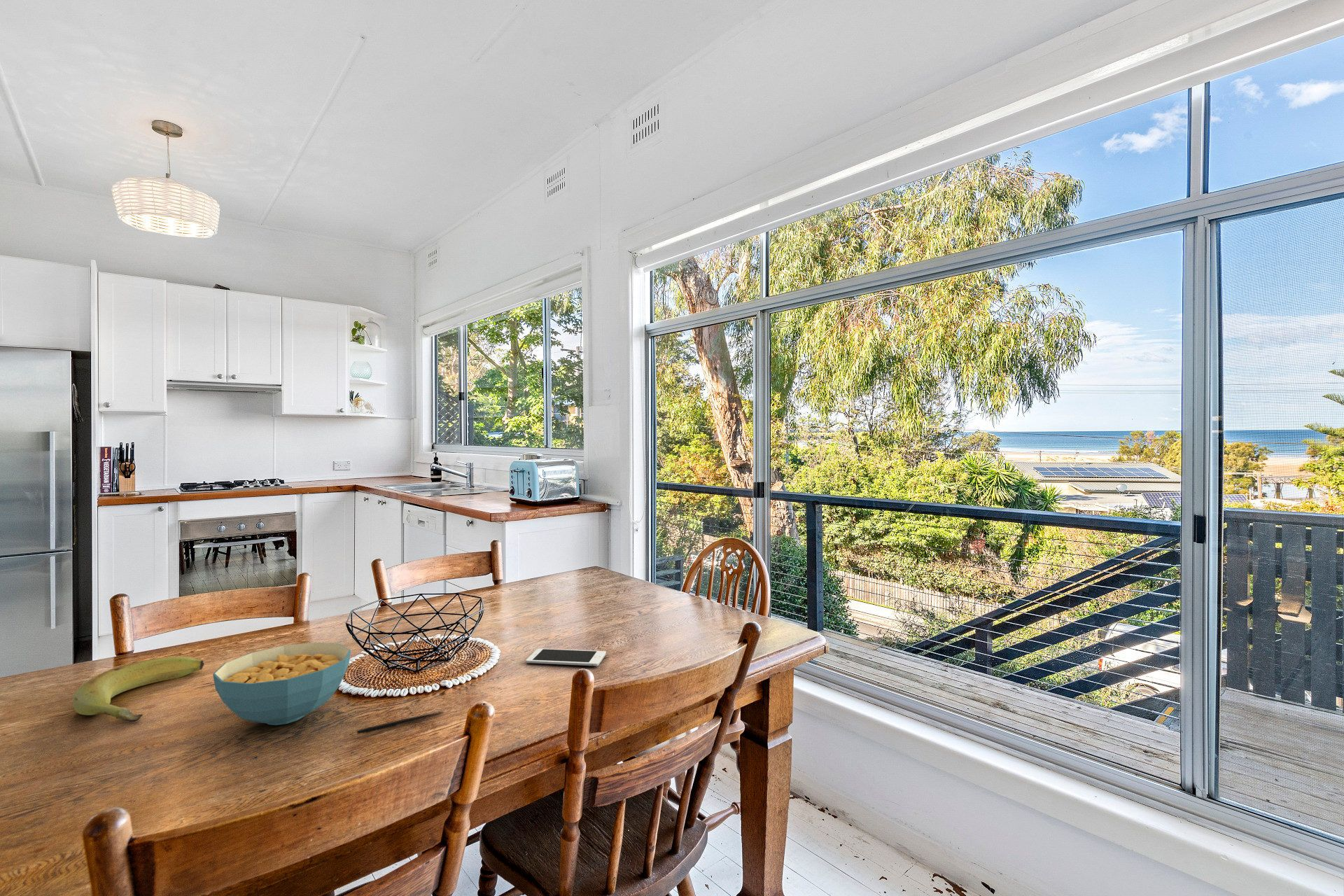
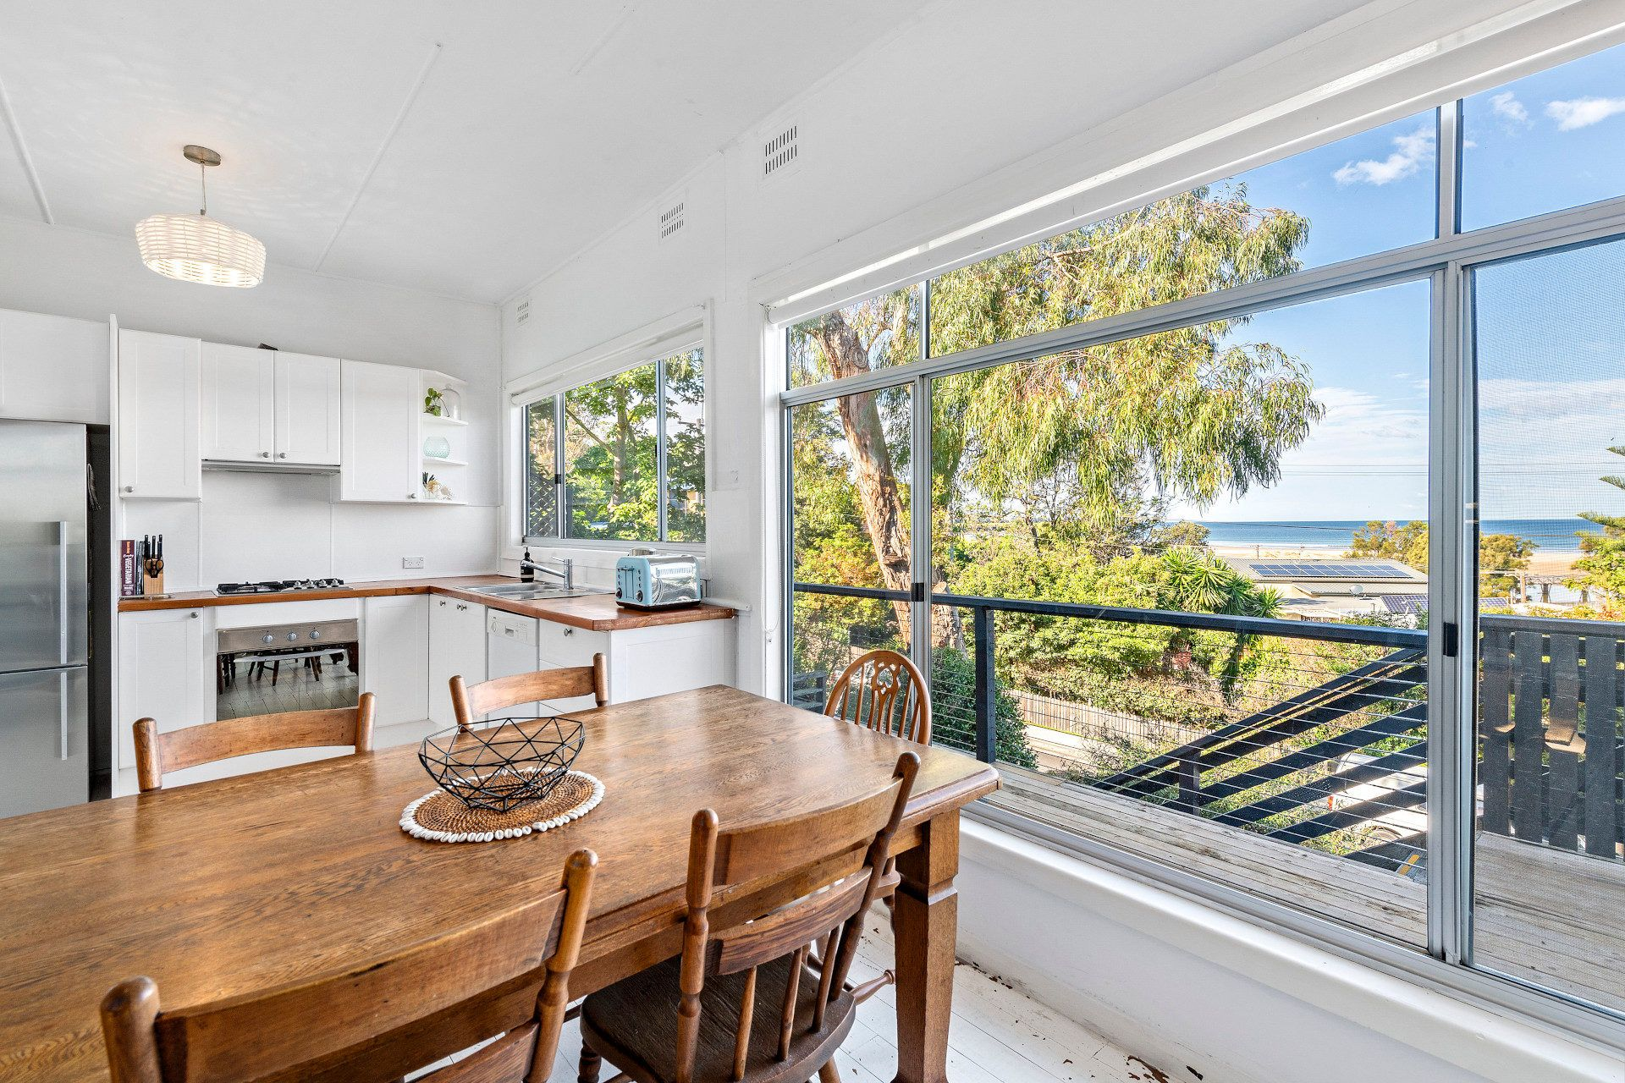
- pen [356,711,444,735]
- cell phone [525,647,607,666]
- banana [72,656,204,722]
- cereal bowl [212,642,351,726]
